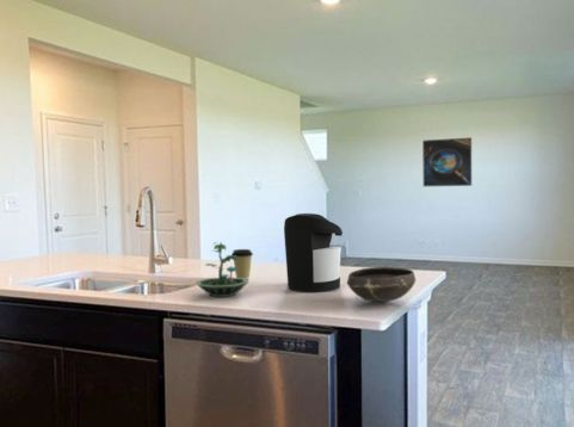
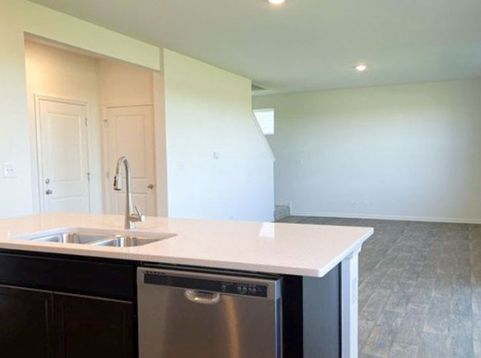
- terrarium [195,241,251,298]
- coffee cup [230,248,254,280]
- bowl [346,266,416,303]
- coffee maker [283,212,344,293]
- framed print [421,136,473,187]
